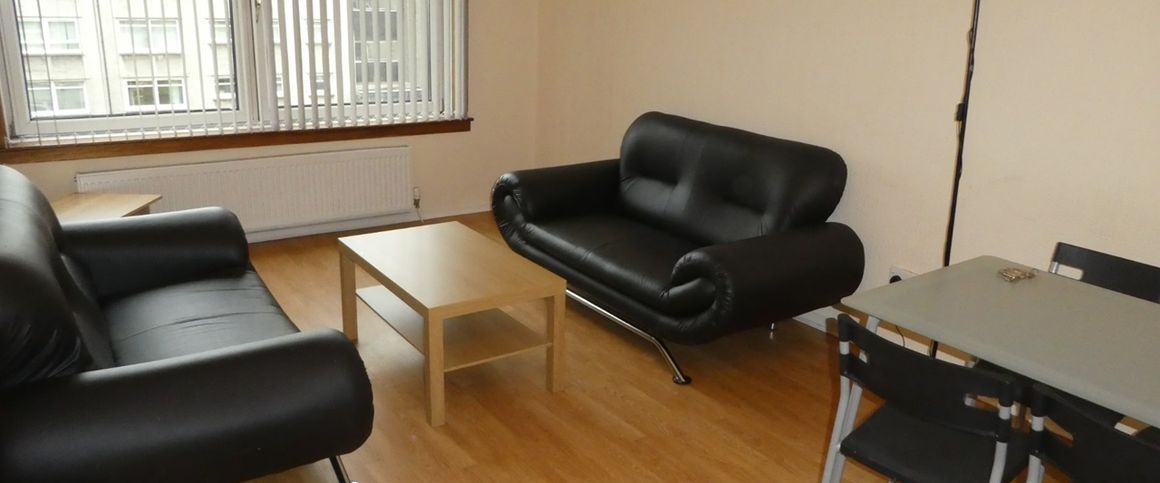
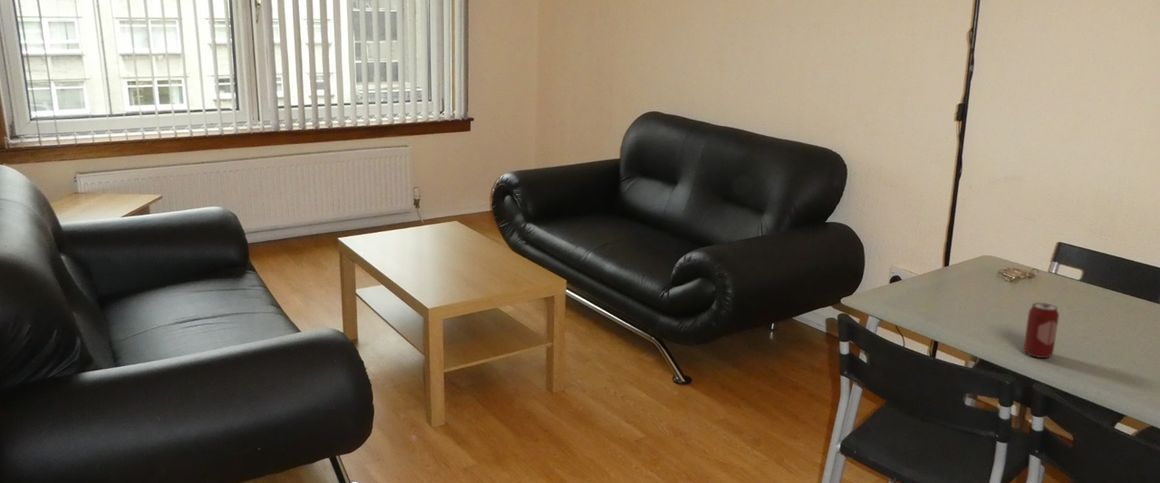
+ beverage can [1022,302,1060,359]
